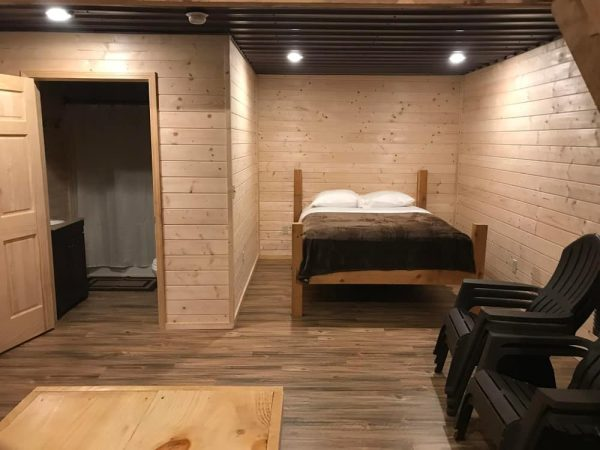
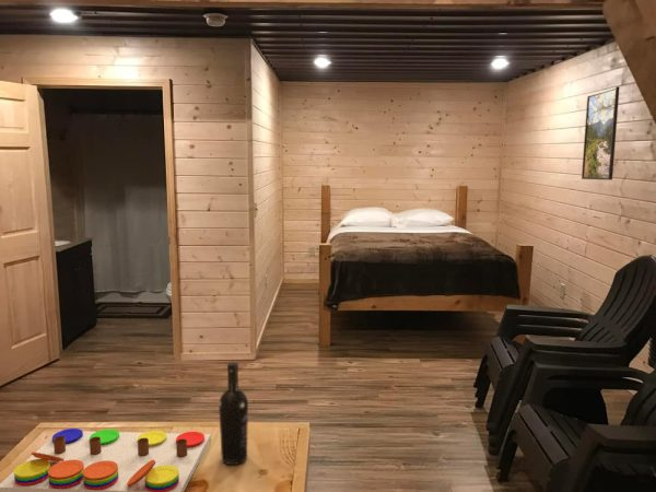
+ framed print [581,85,620,180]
+ board game [0,427,212,492]
+ wine bottle [218,361,249,466]
